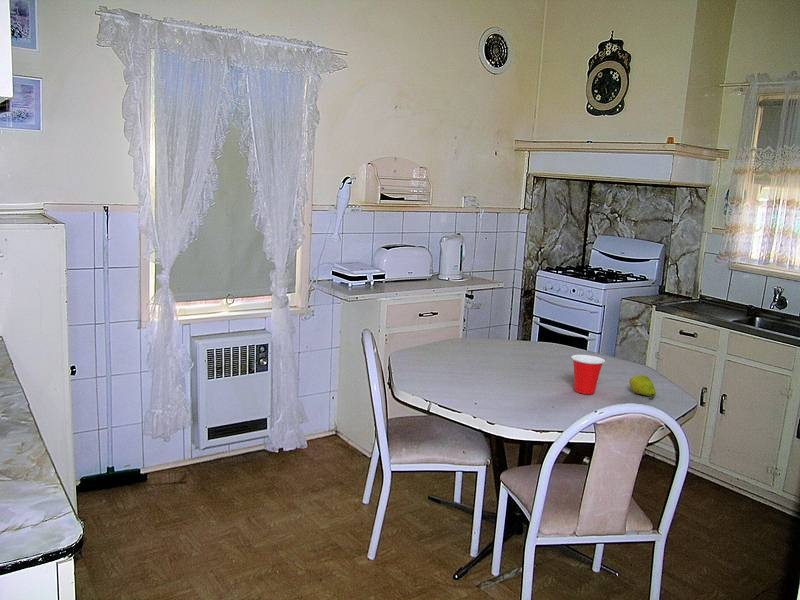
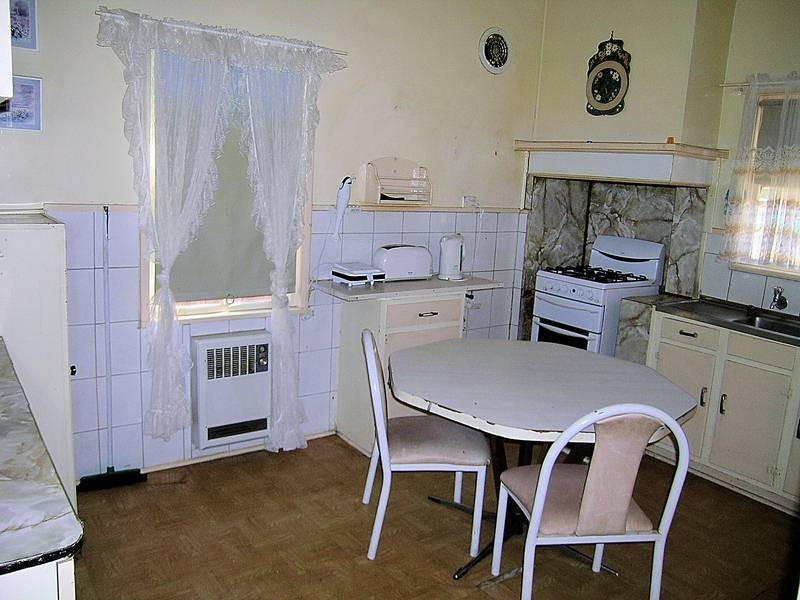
- cup [570,354,606,395]
- fruit [628,374,657,400]
